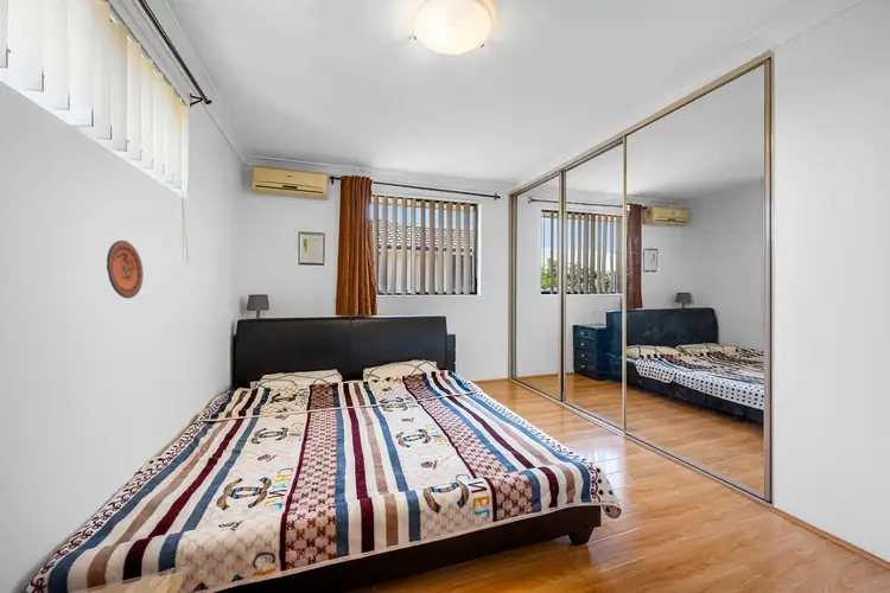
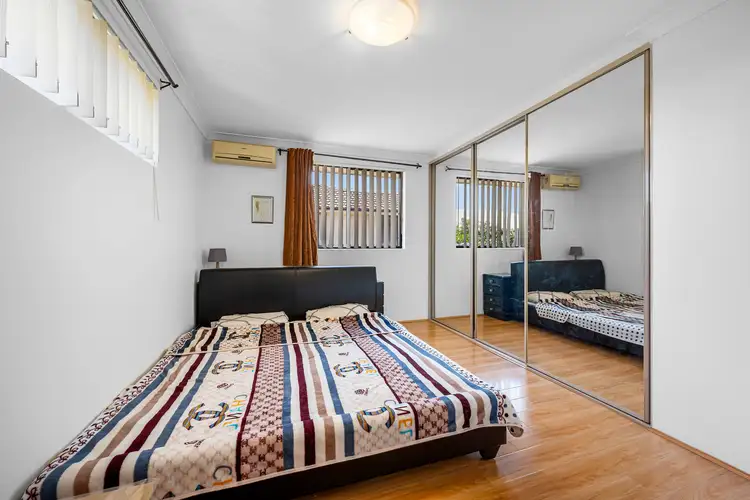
- decorative plate [106,240,145,300]
